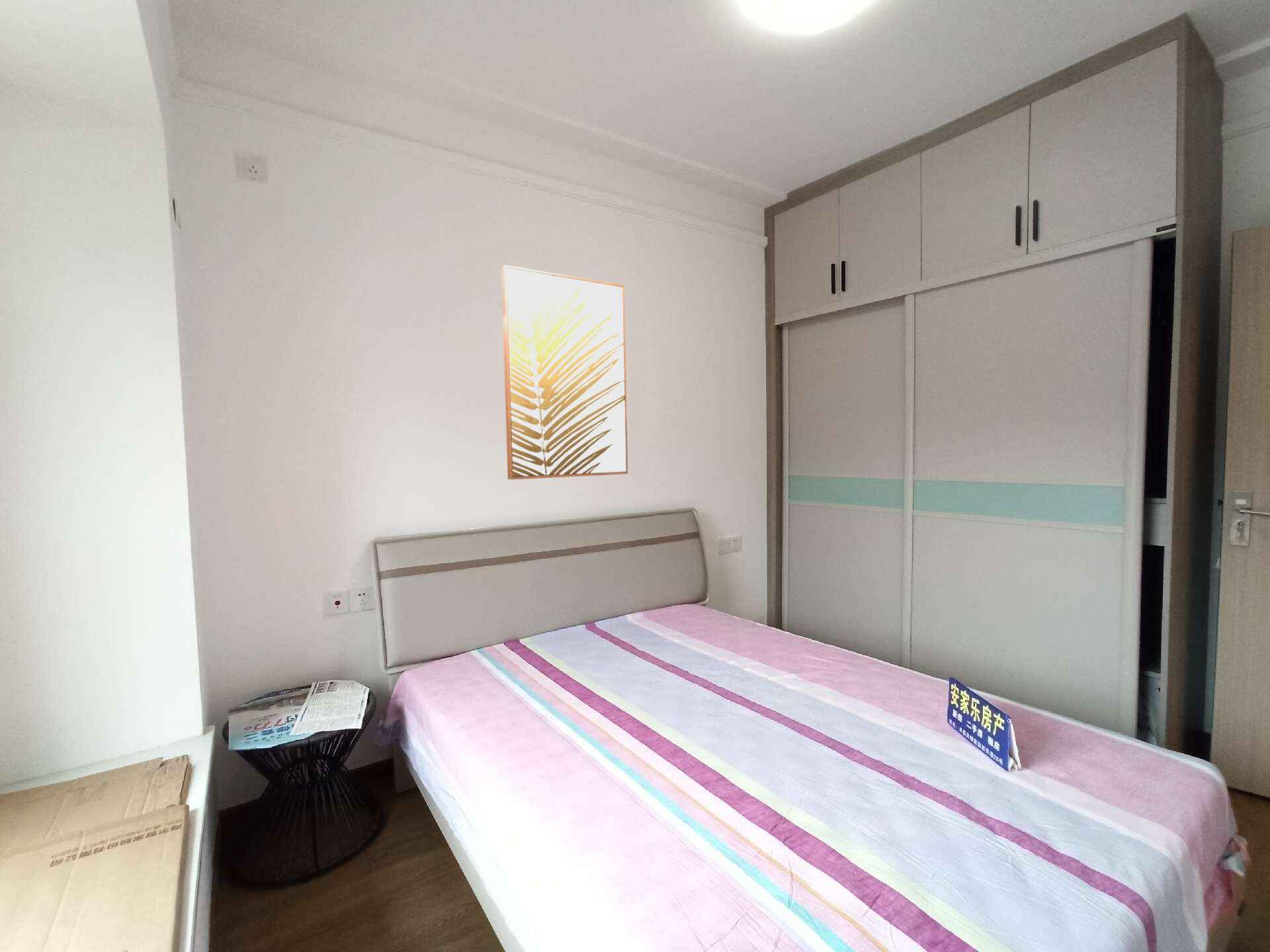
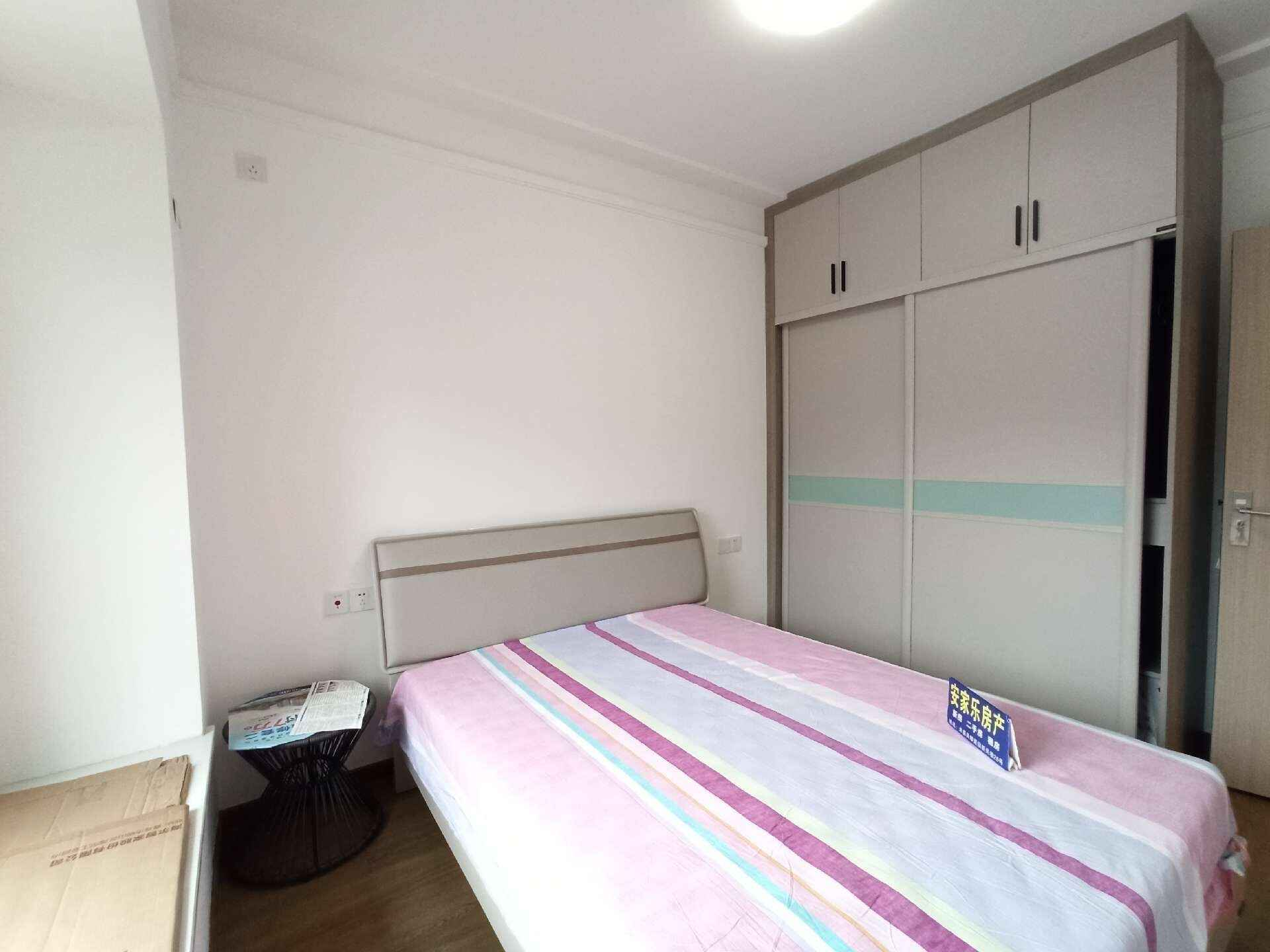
- wall art [501,264,628,480]
